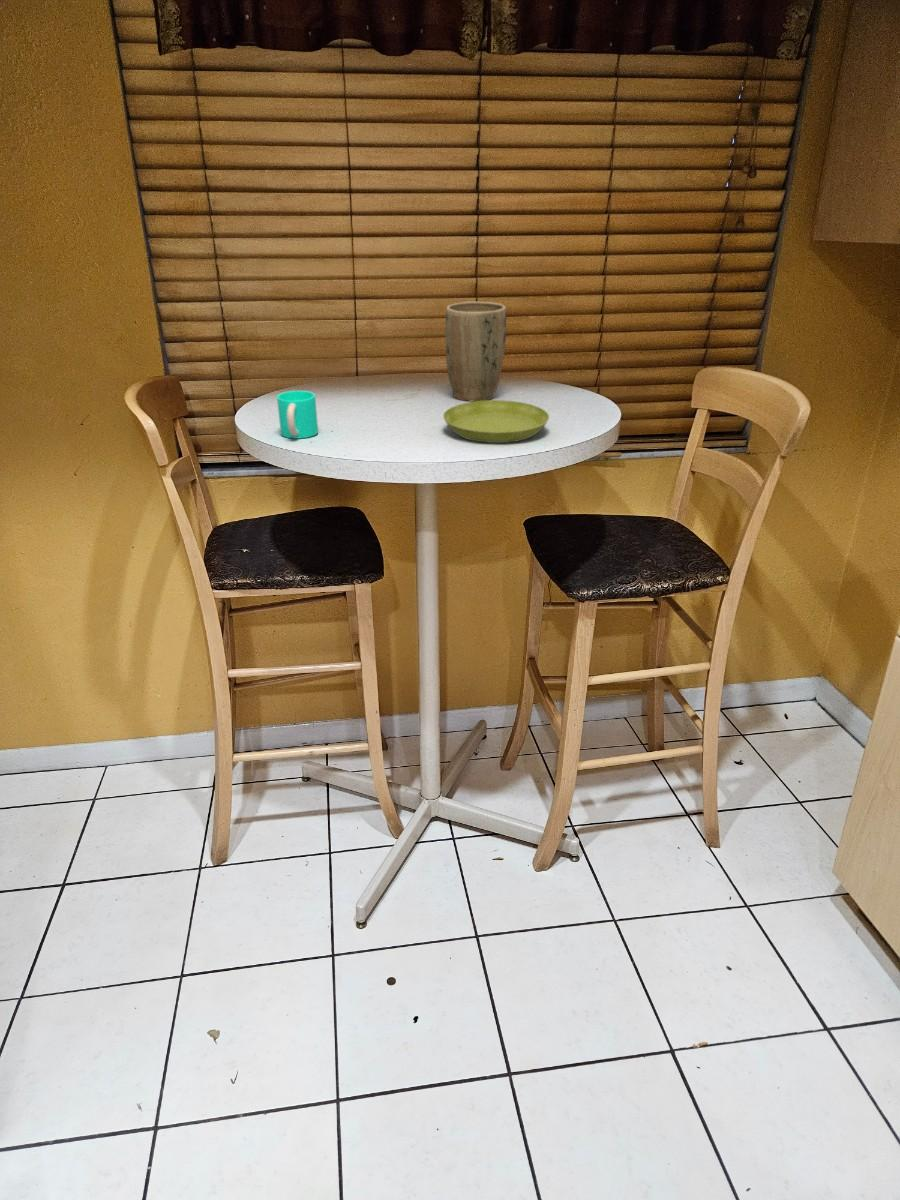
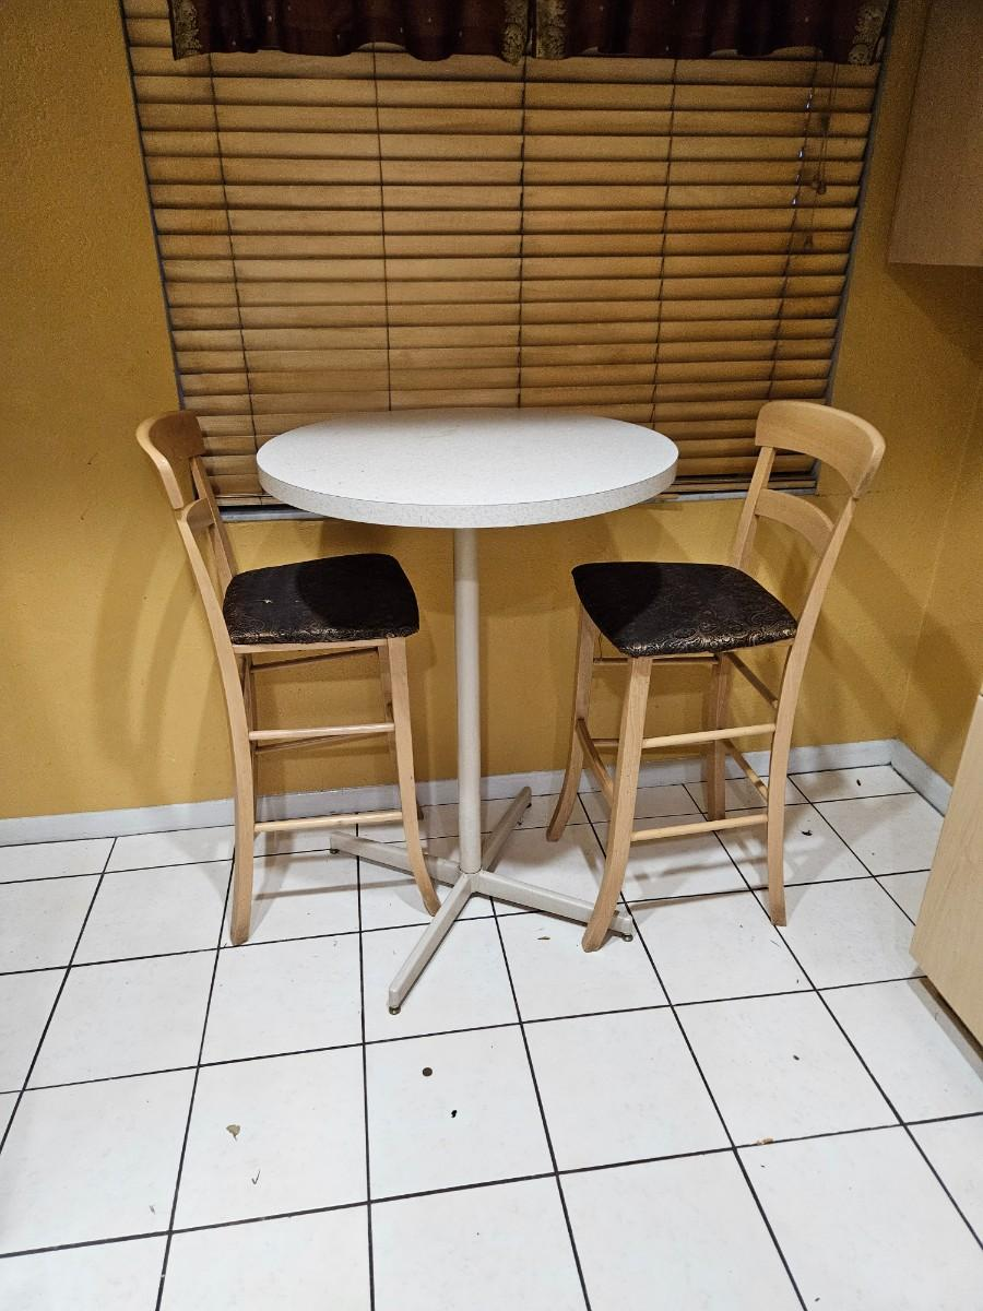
- plant pot [444,301,507,402]
- cup [276,390,319,440]
- saucer [442,399,550,444]
